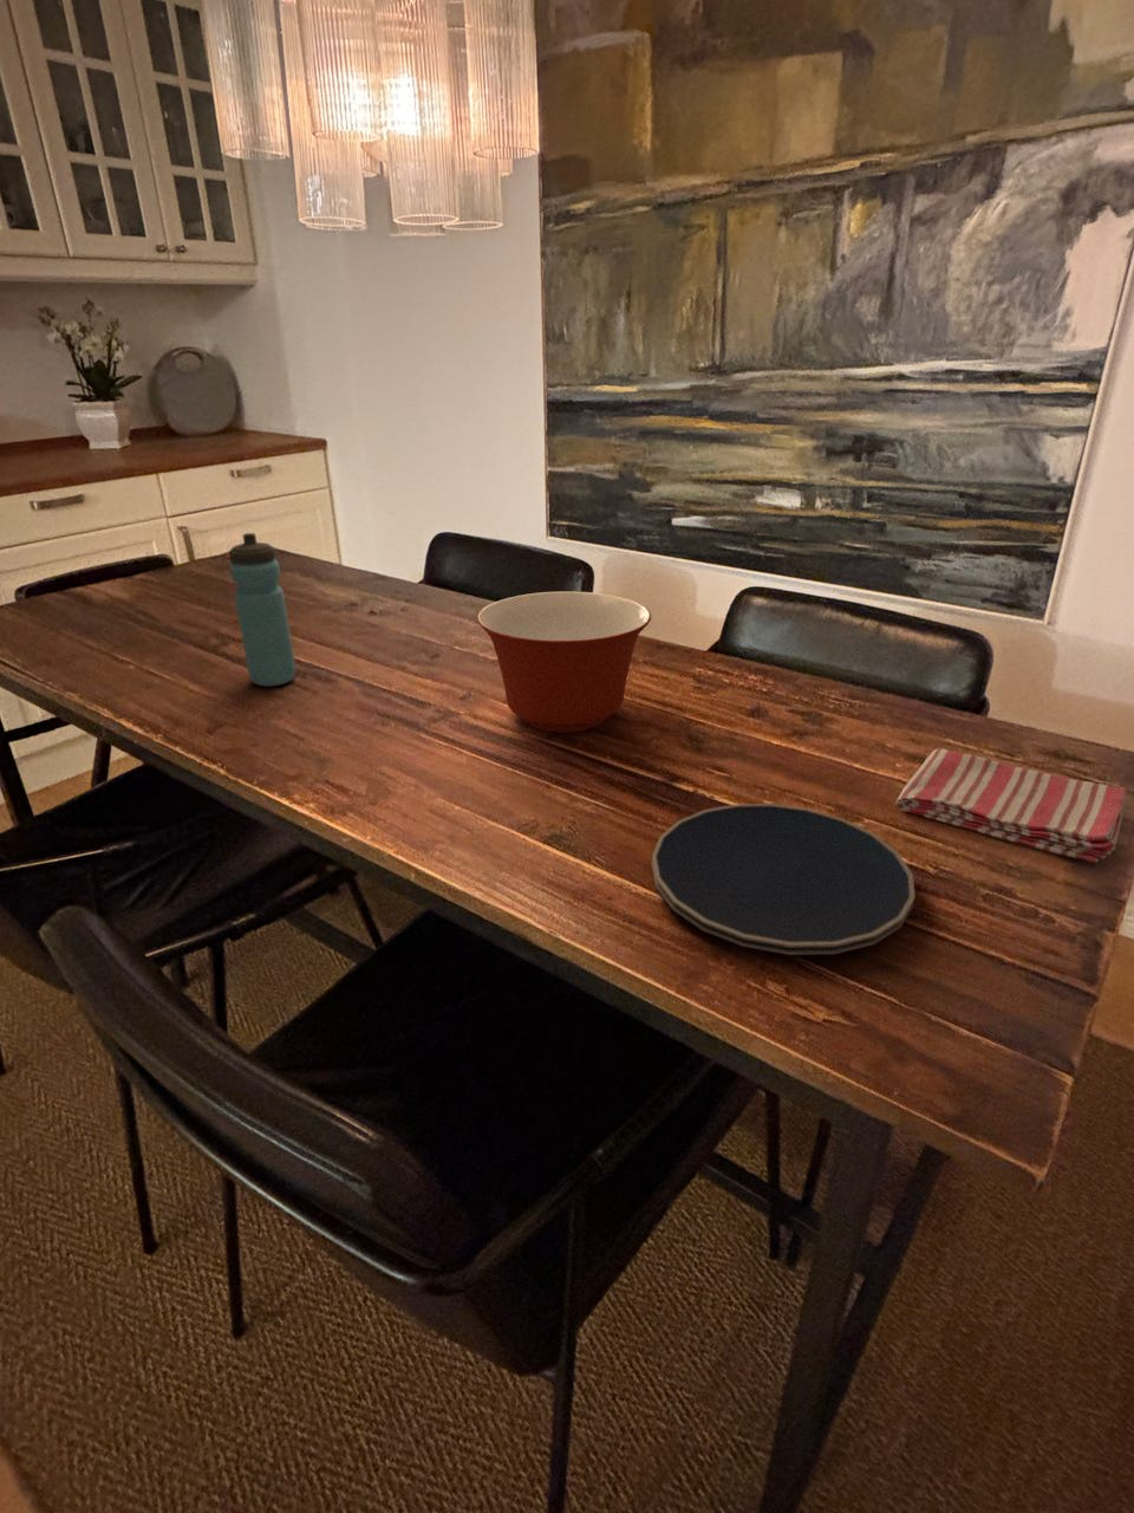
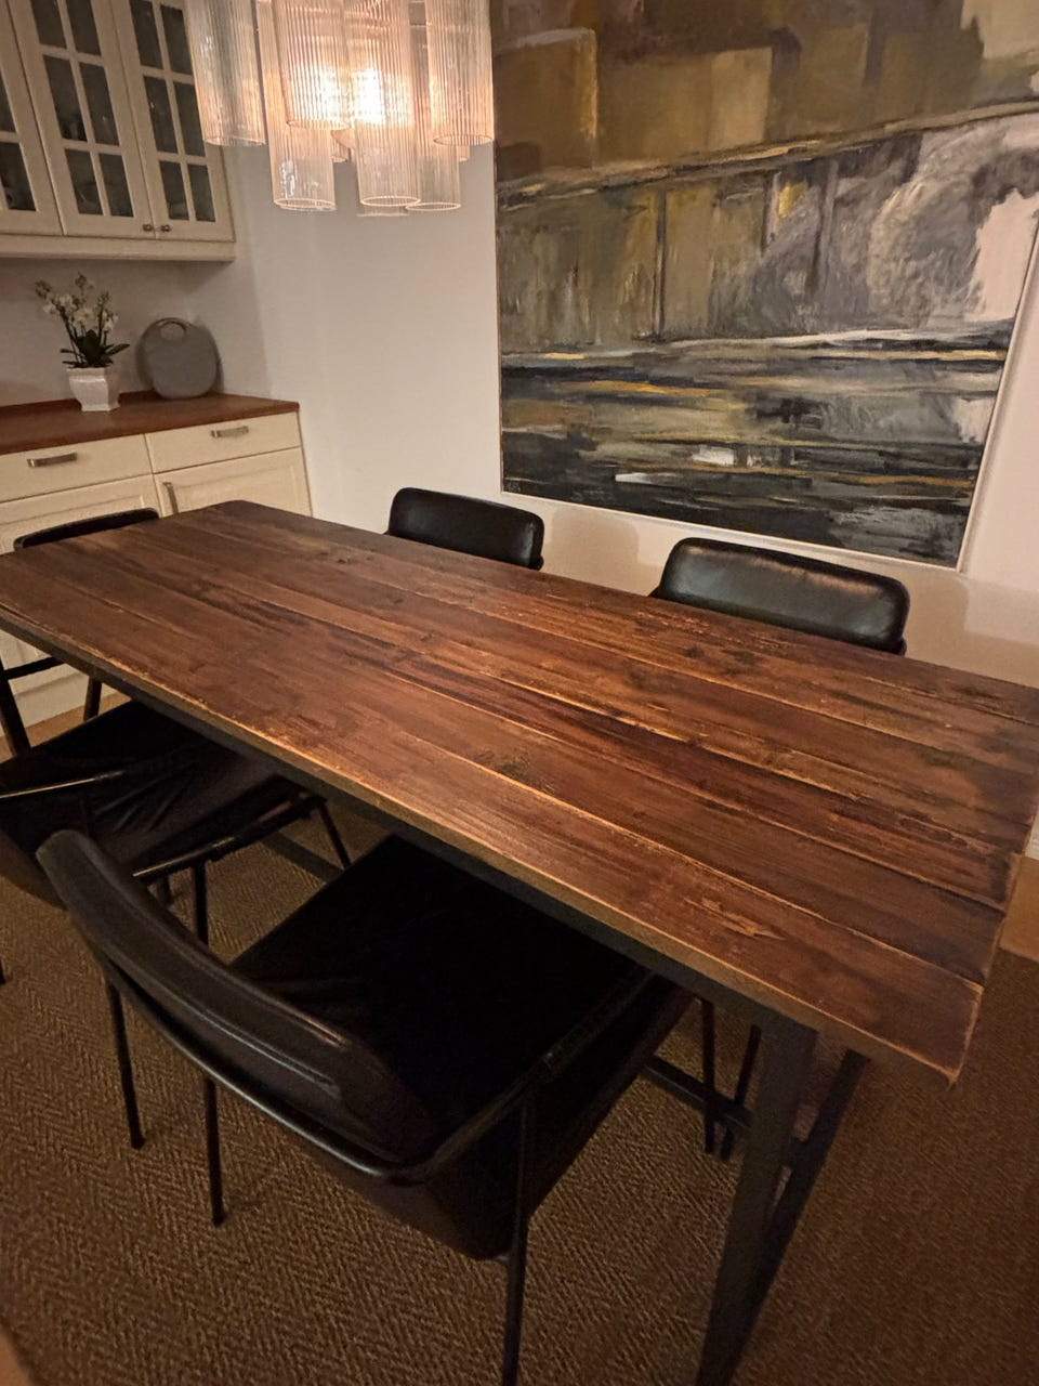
- water bottle [228,531,297,687]
- mixing bowl [476,591,652,734]
- plate [650,803,916,957]
- dish towel [895,747,1128,864]
